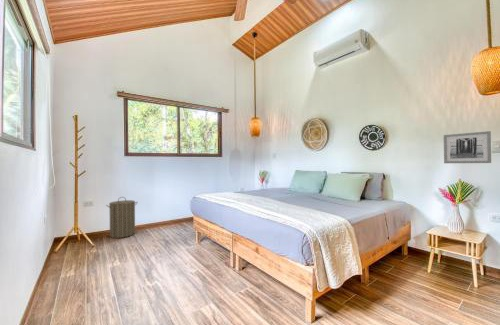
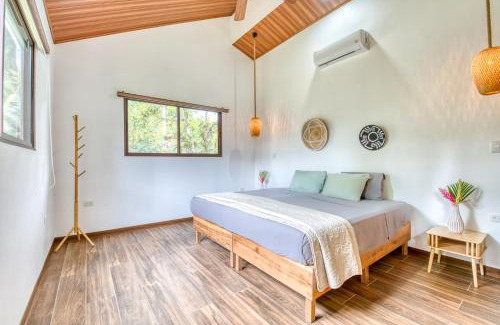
- laundry hamper [105,196,139,239]
- wall art [443,130,492,164]
